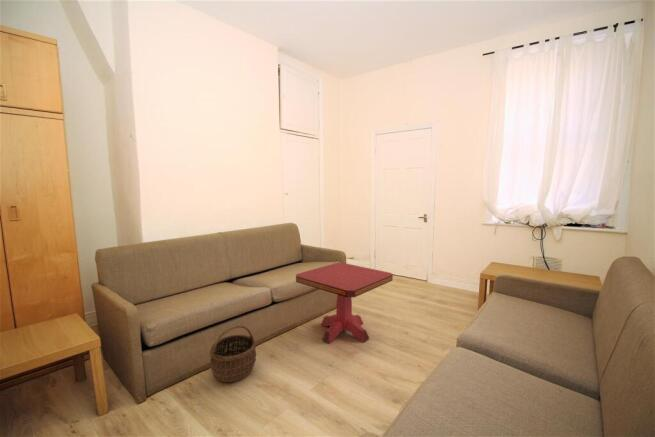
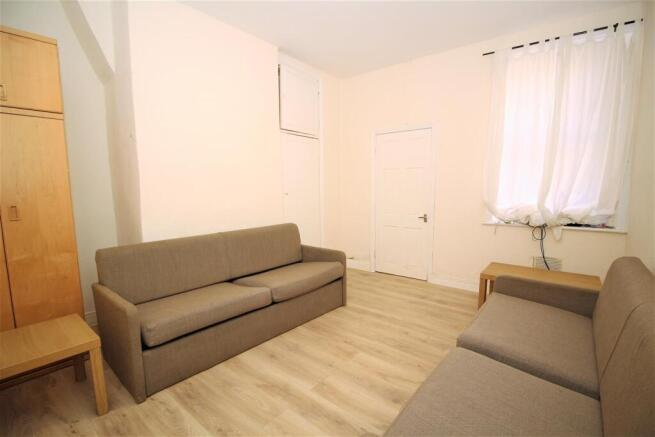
- wicker basket [209,324,257,383]
- side table [295,262,394,344]
